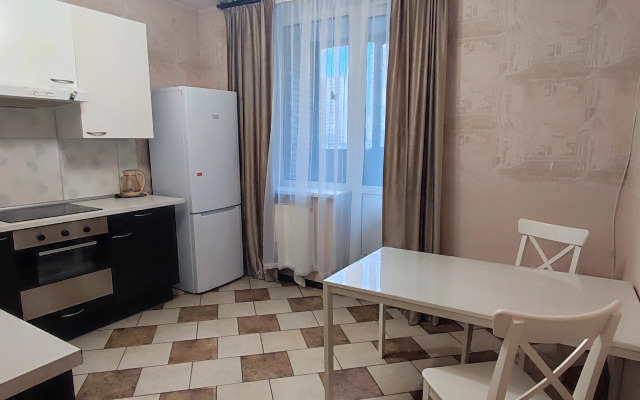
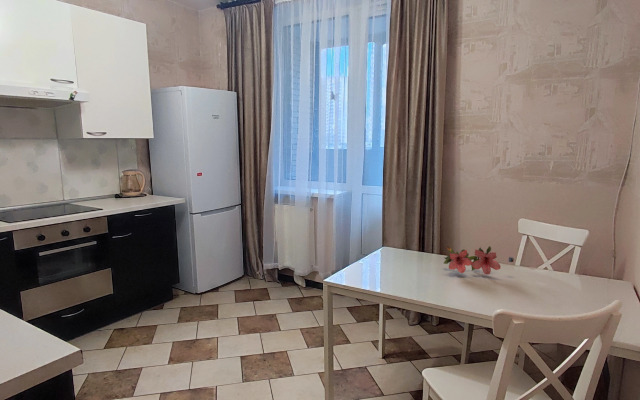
+ flower [443,245,515,275]
